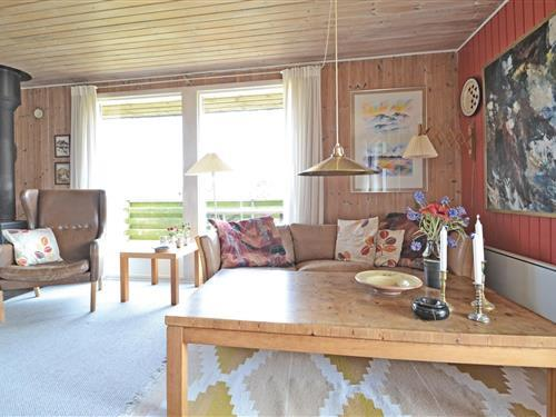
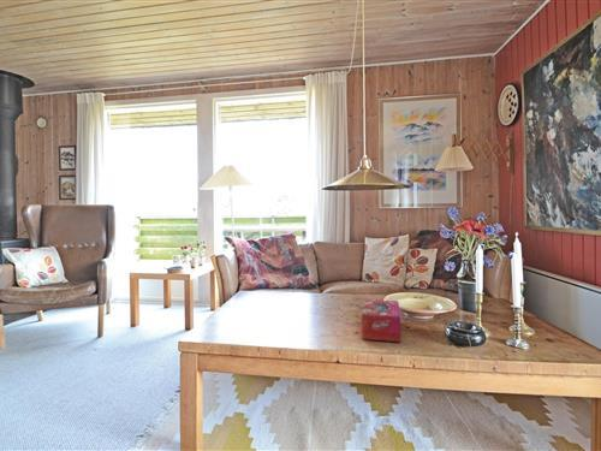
+ tissue box [361,298,401,343]
